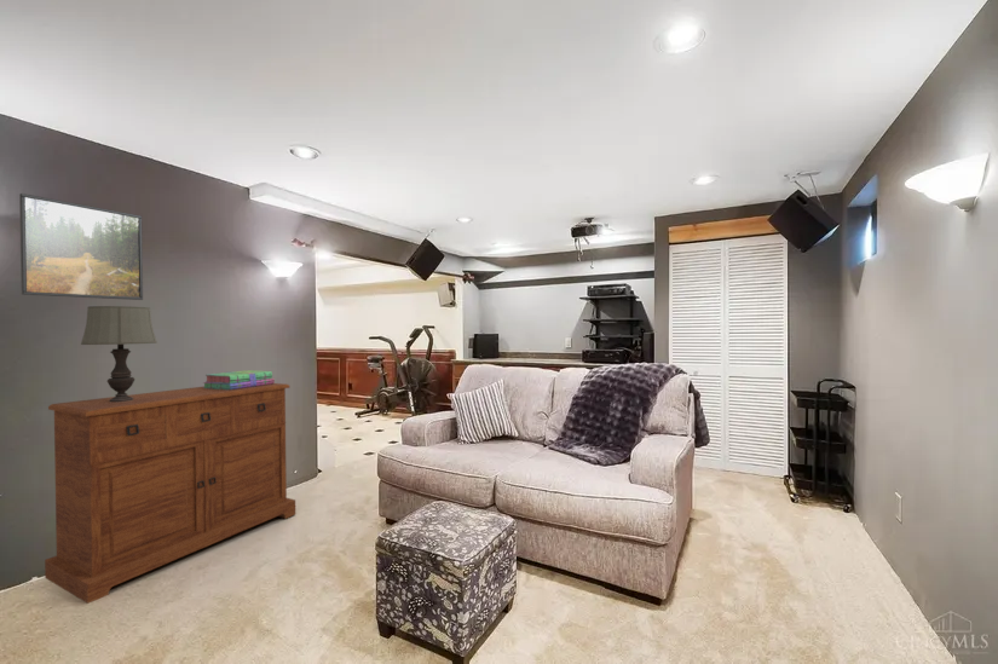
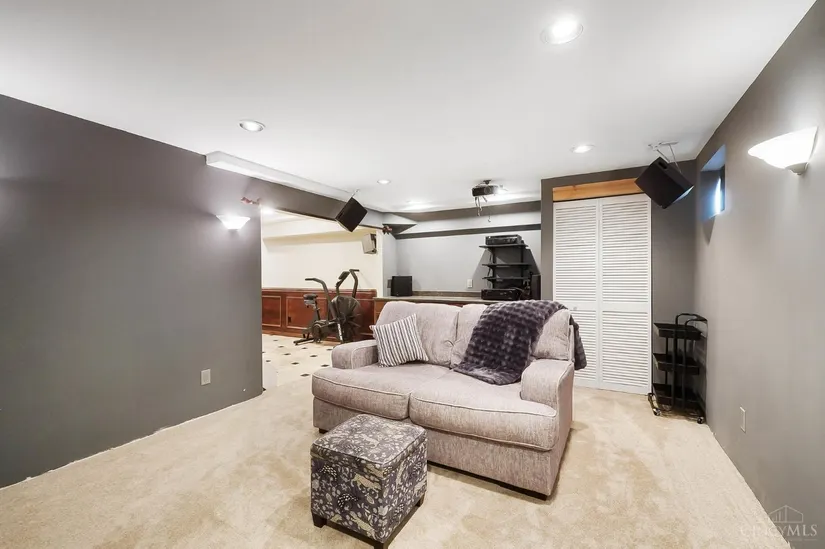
- sideboard [44,382,296,605]
- table lamp [80,305,158,403]
- stack of books [202,369,276,389]
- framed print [18,192,144,301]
